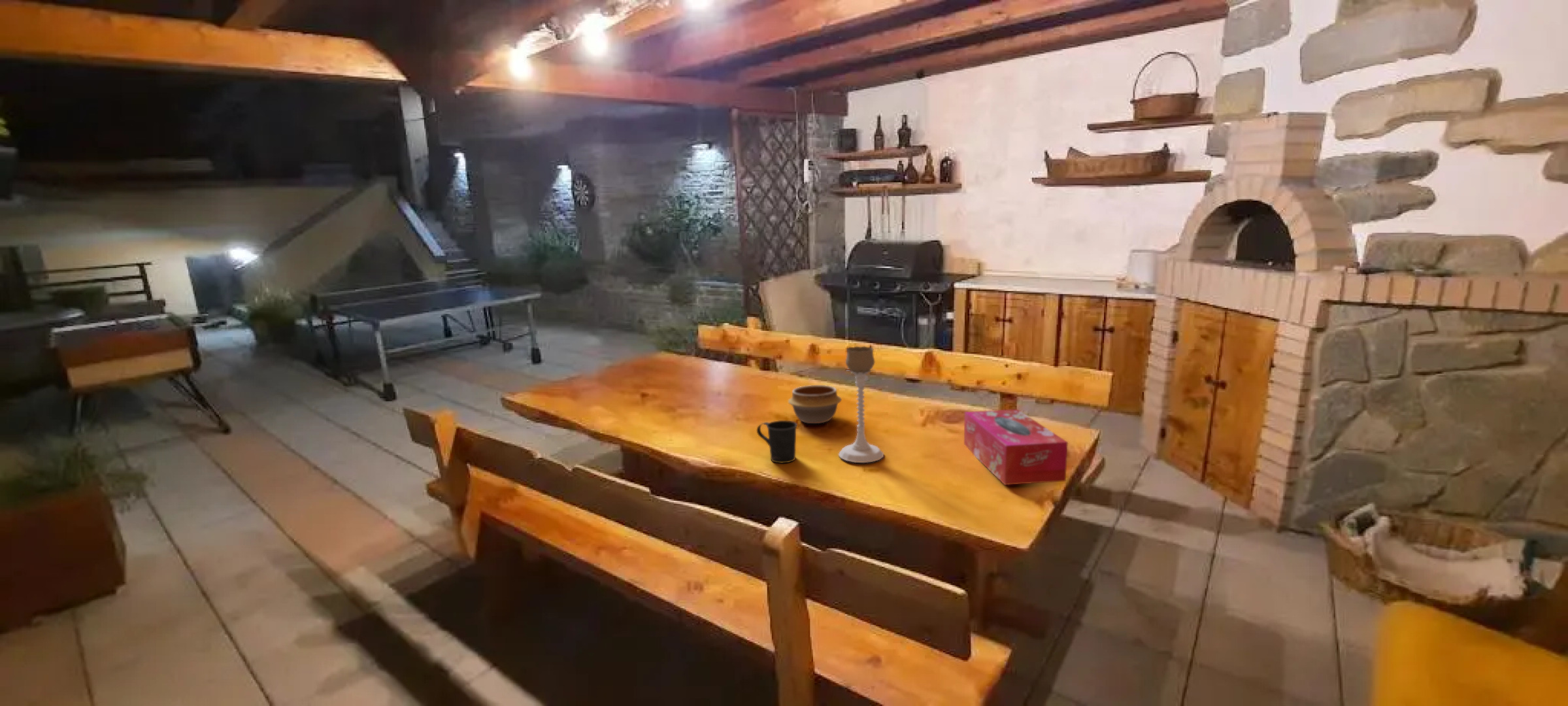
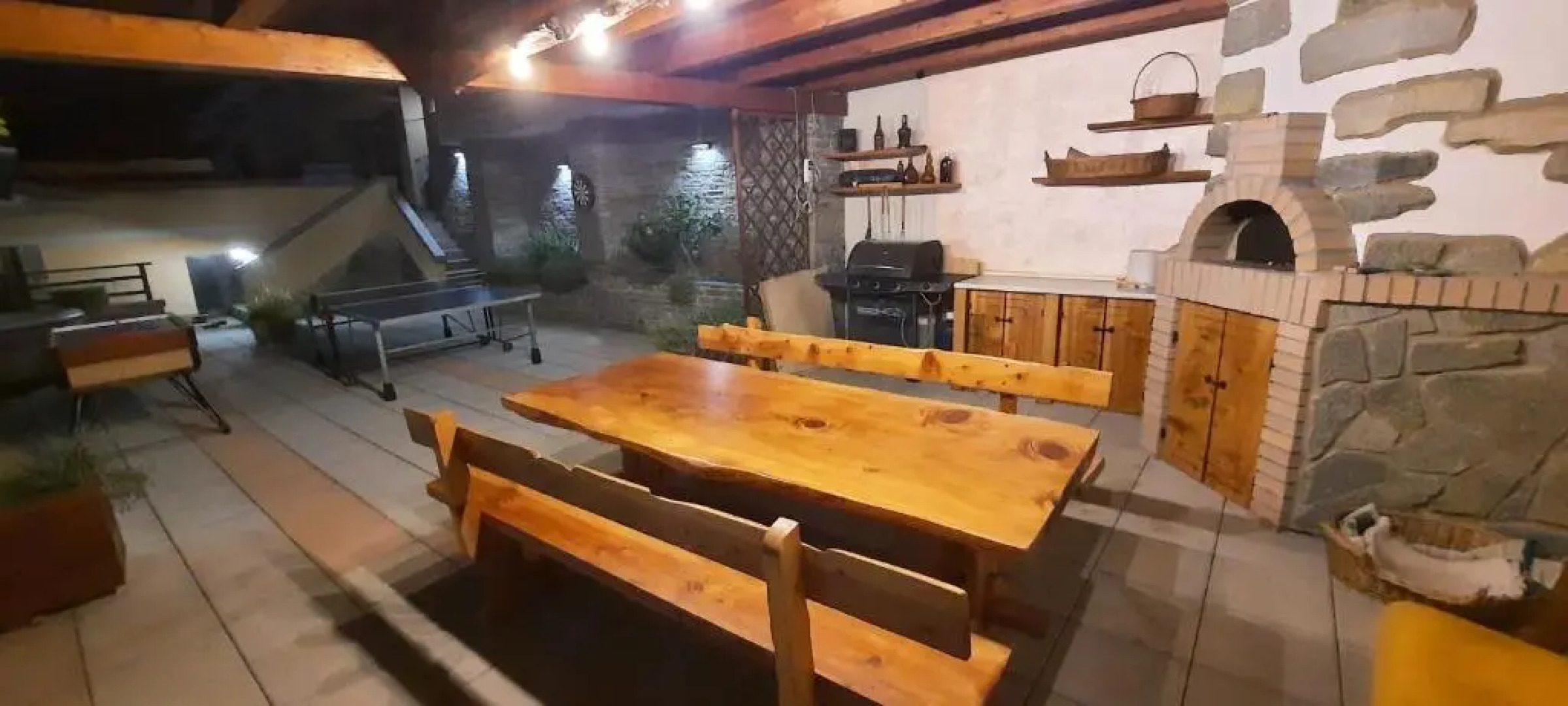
- tissue box [963,409,1069,486]
- candle holder [838,346,884,463]
- bowl [788,384,842,424]
- mug [756,420,798,464]
